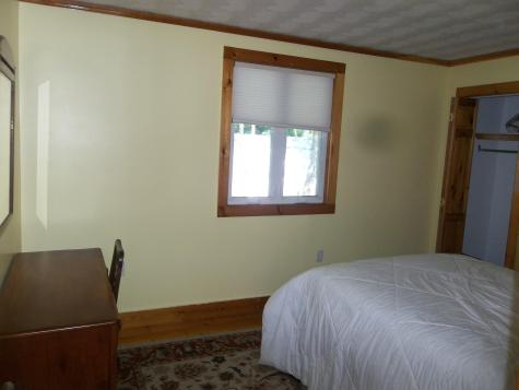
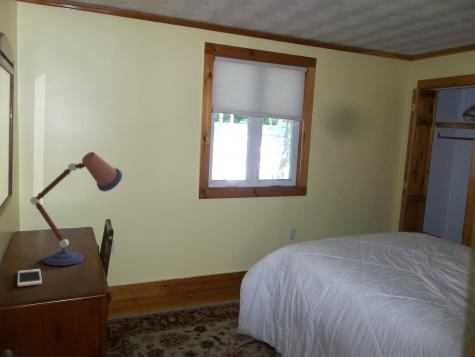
+ desk lamp [29,151,124,267]
+ cell phone [17,268,43,287]
